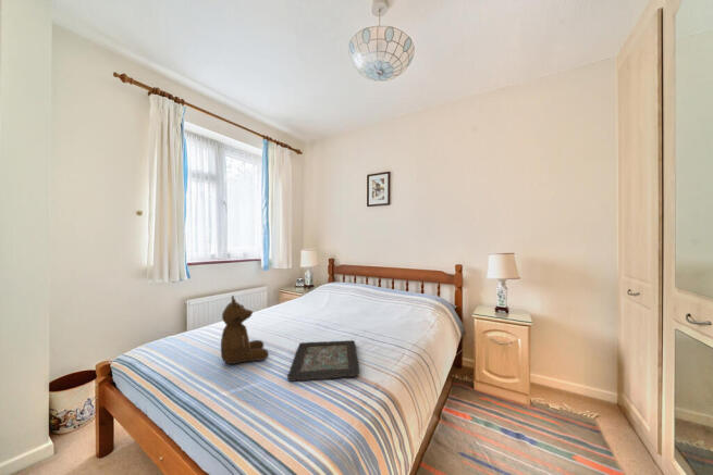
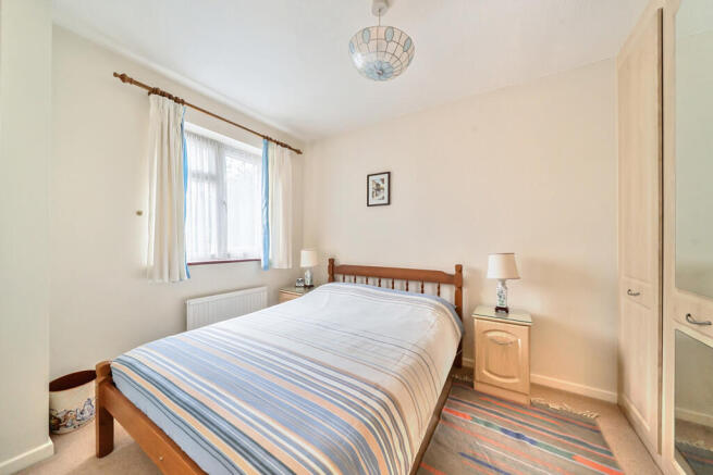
- teddy bear [220,295,270,365]
- decorative tray [286,339,360,383]
